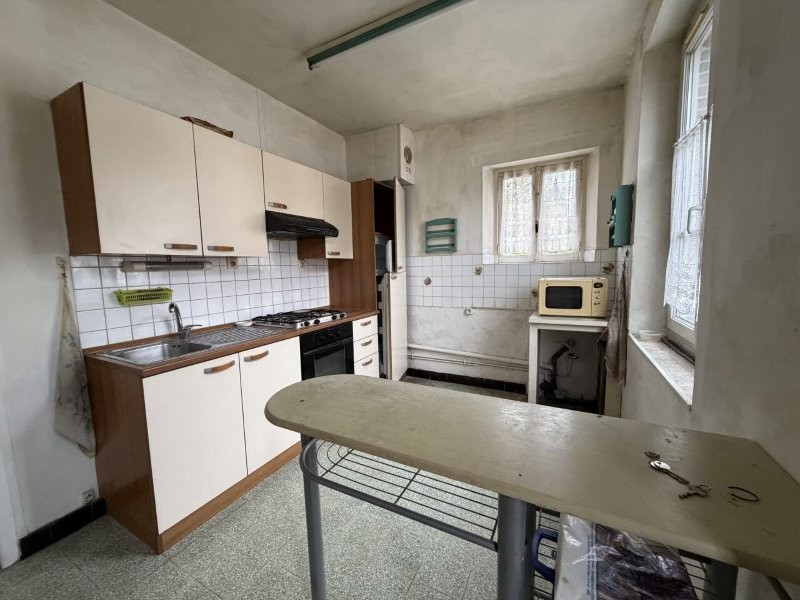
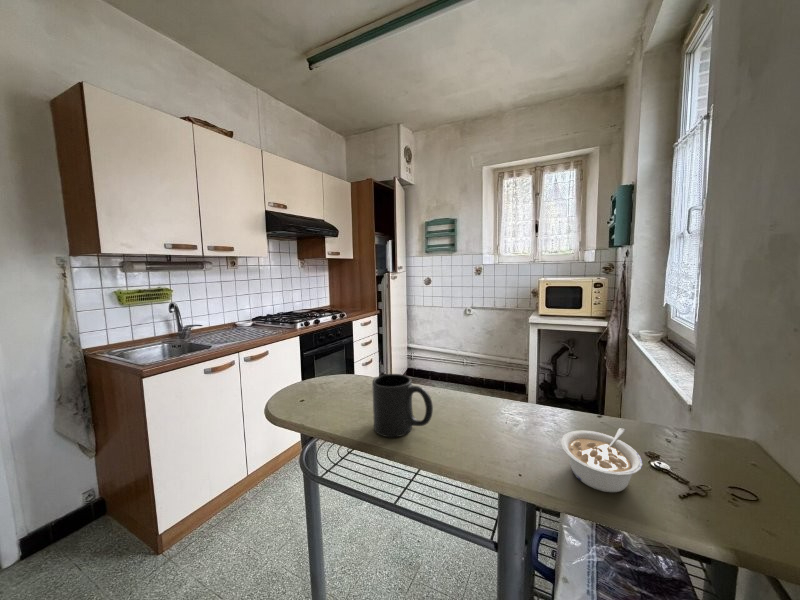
+ mug [371,373,434,438]
+ legume [560,427,643,493]
